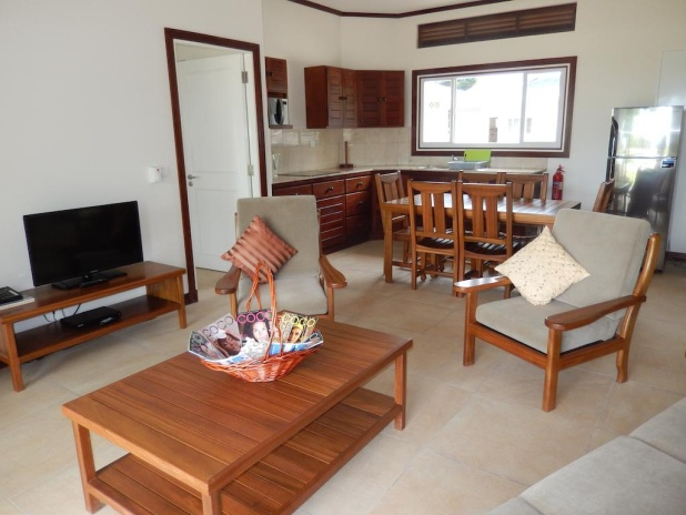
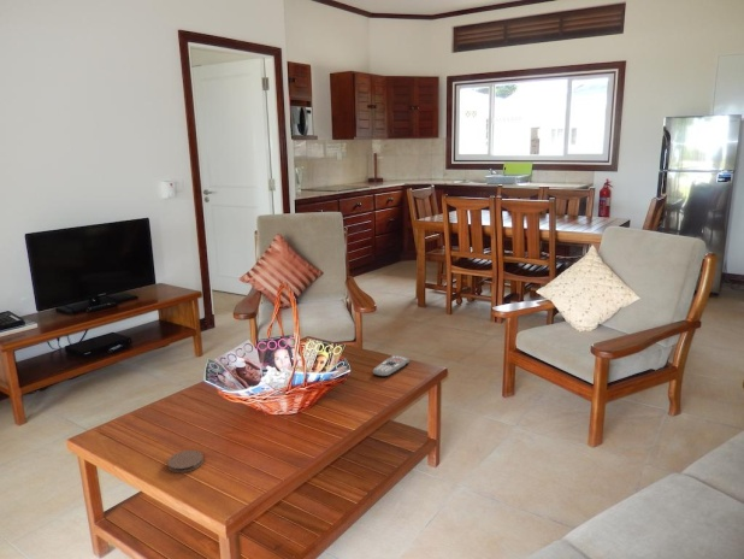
+ remote control [372,354,411,377]
+ coaster [166,449,205,473]
